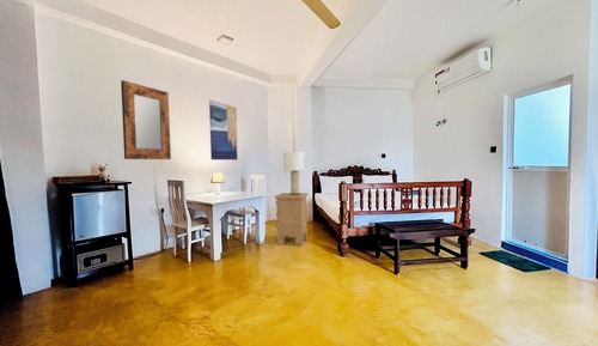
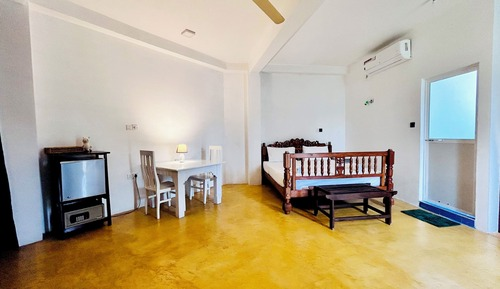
- lamp [282,151,306,195]
- wall art [208,99,239,160]
- nightstand [274,192,309,247]
- home mirror [120,79,172,160]
